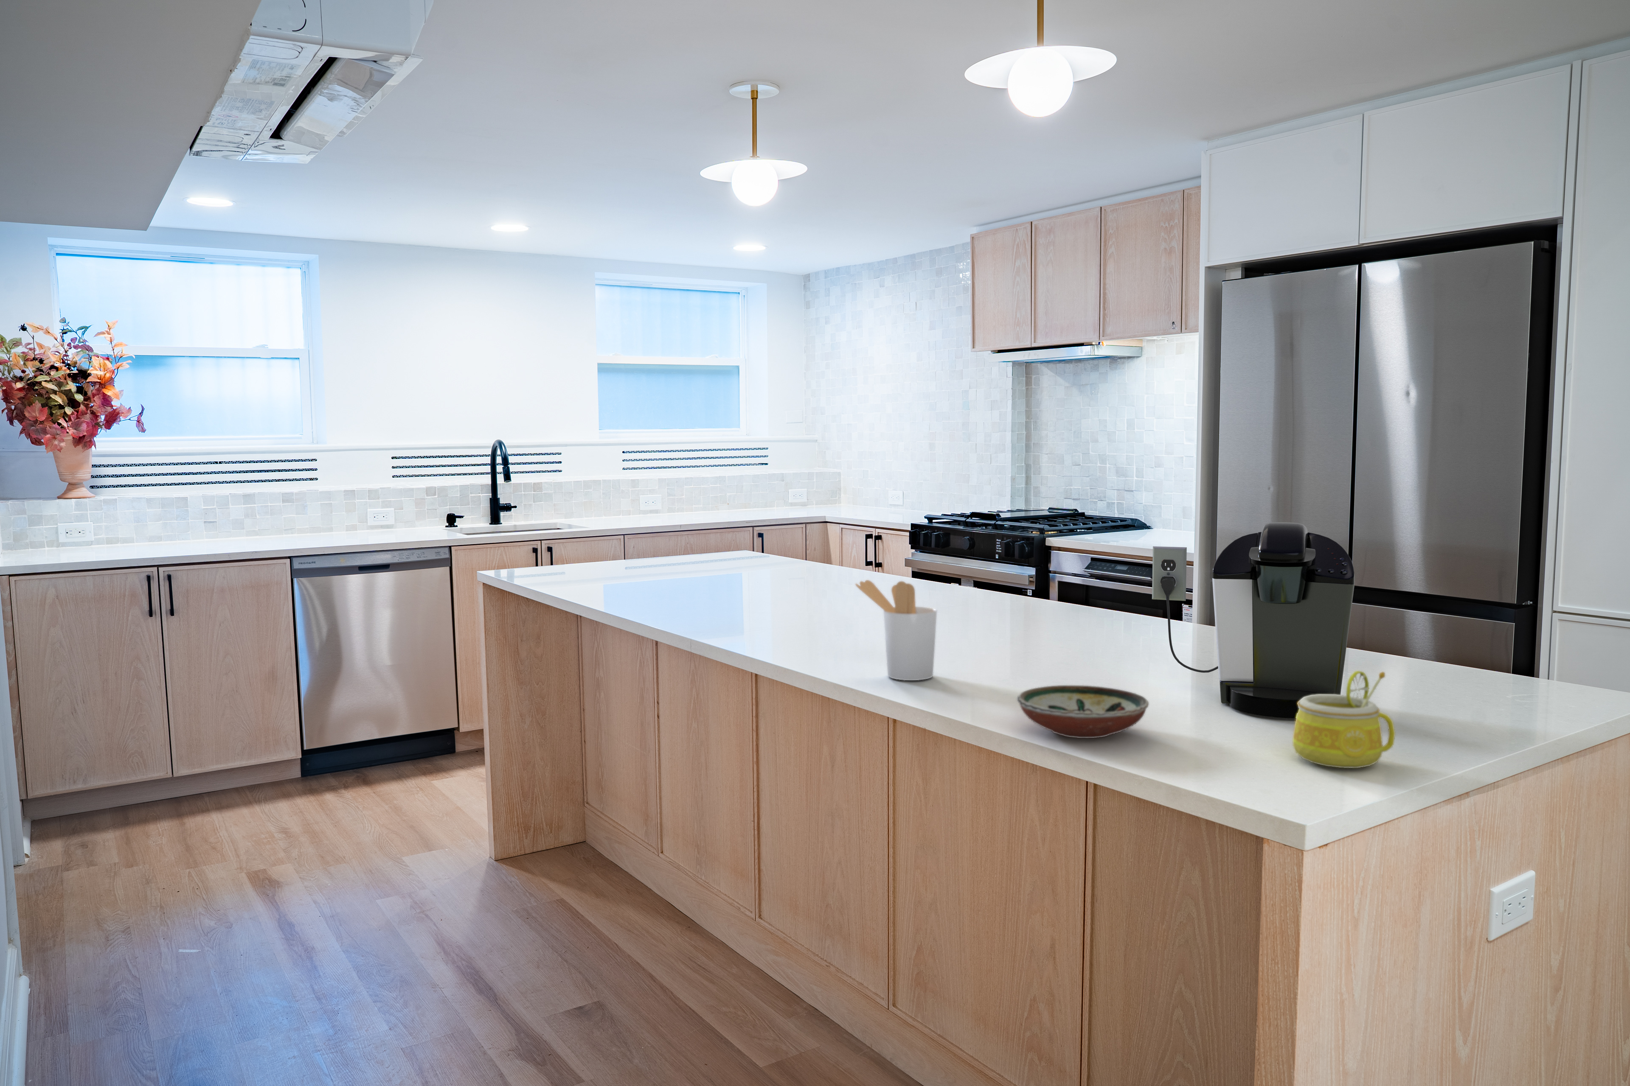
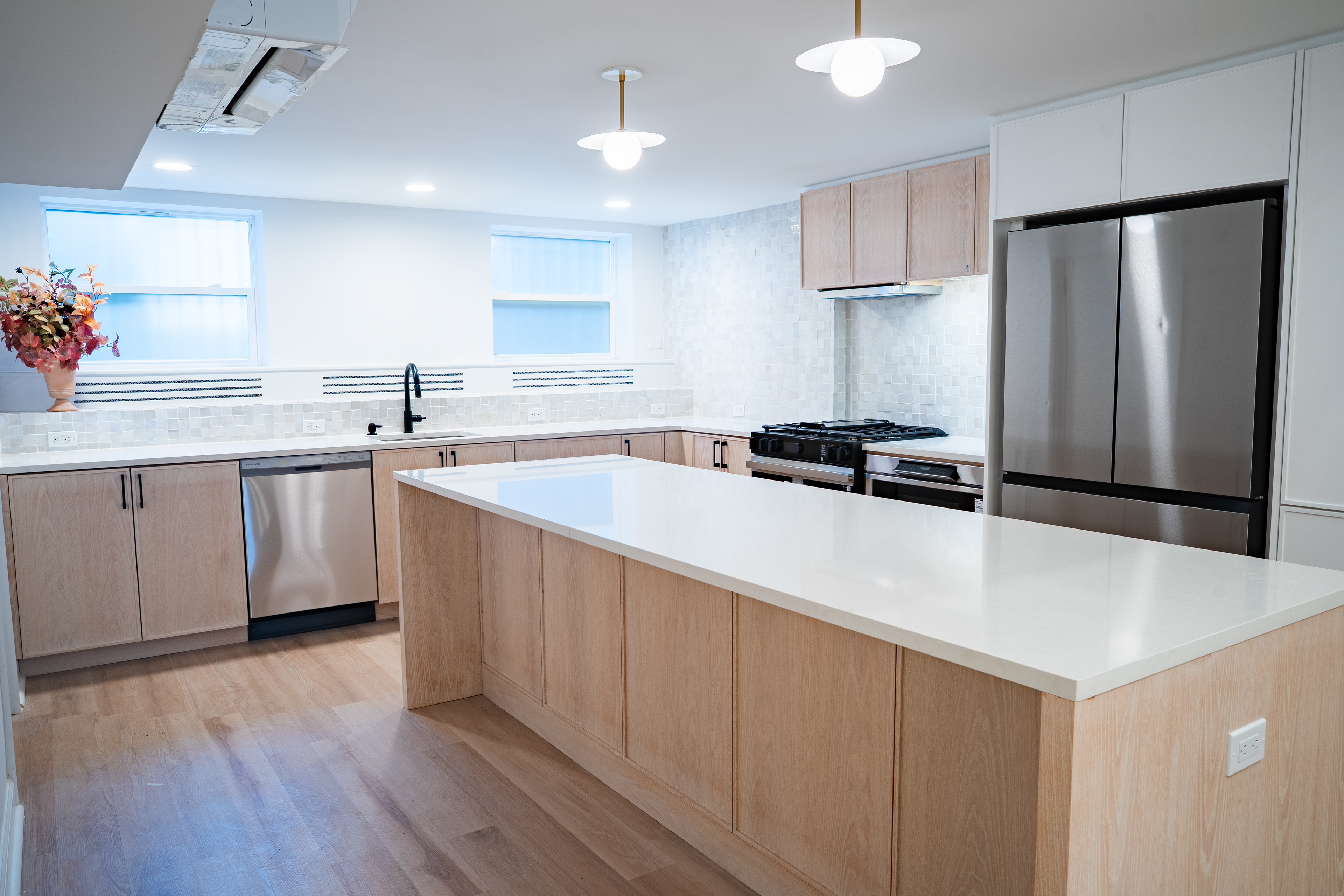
- utensil holder [855,579,937,681]
- mug [1292,670,1396,768]
- coffee maker [1152,521,1355,719]
- decorative bowl [1016,685,1150,738]
